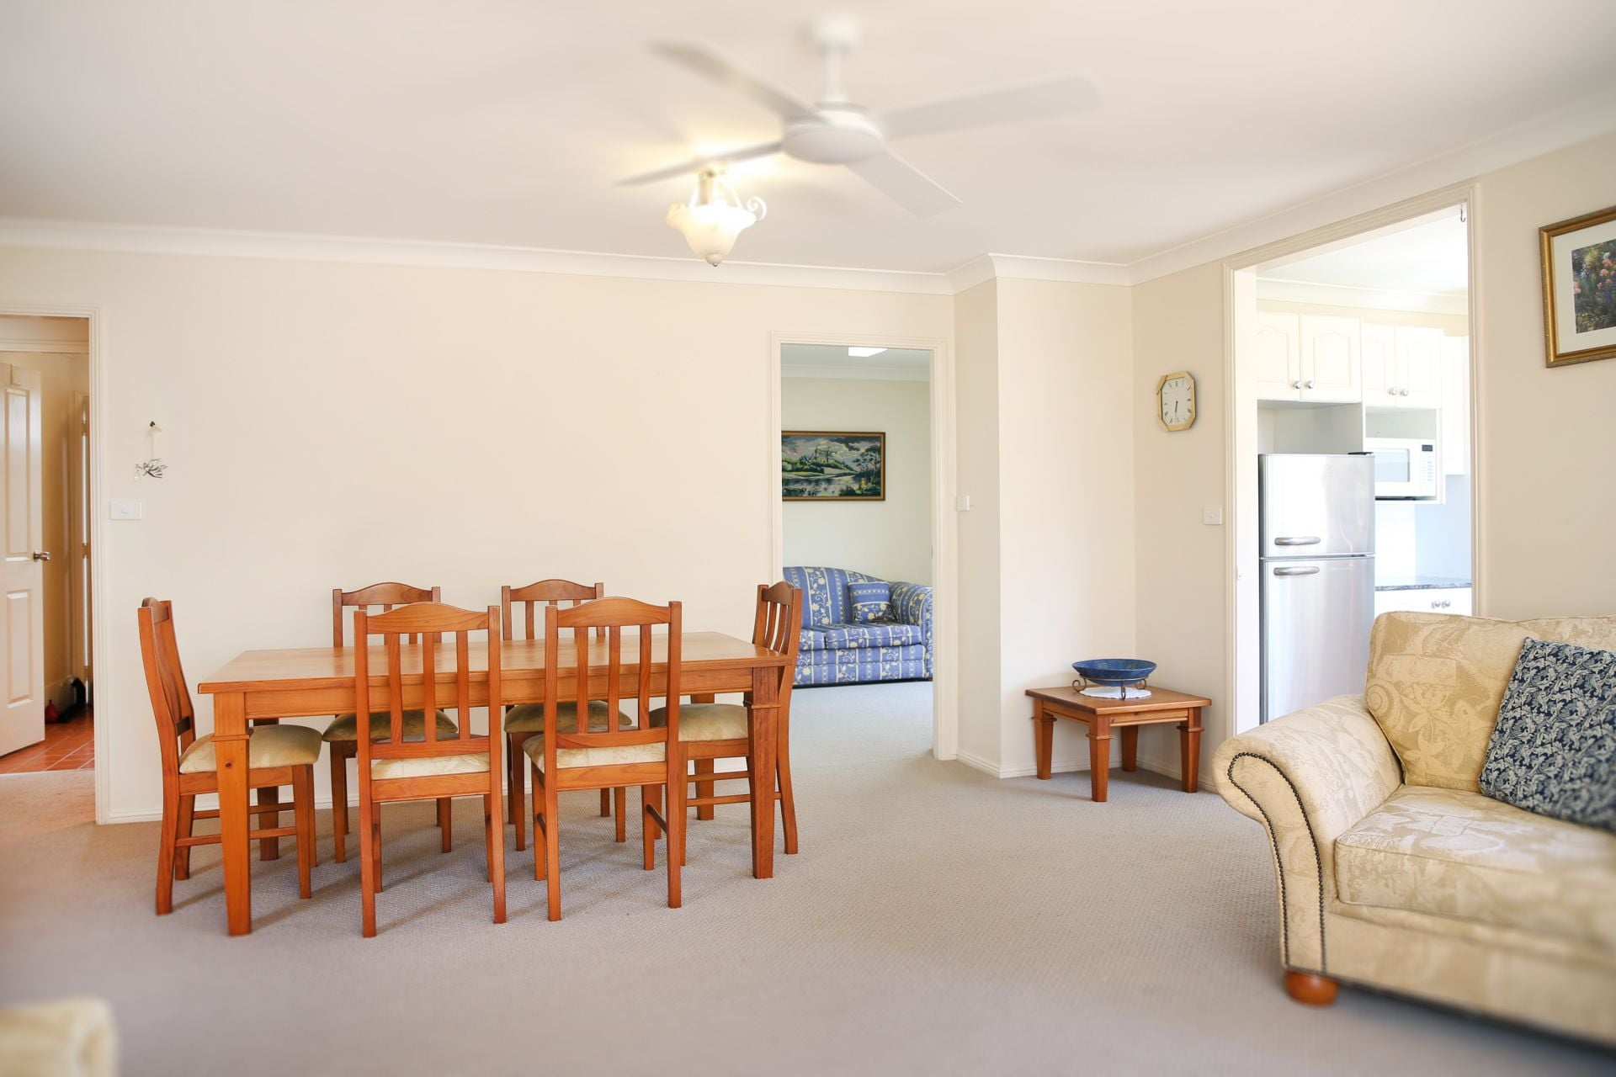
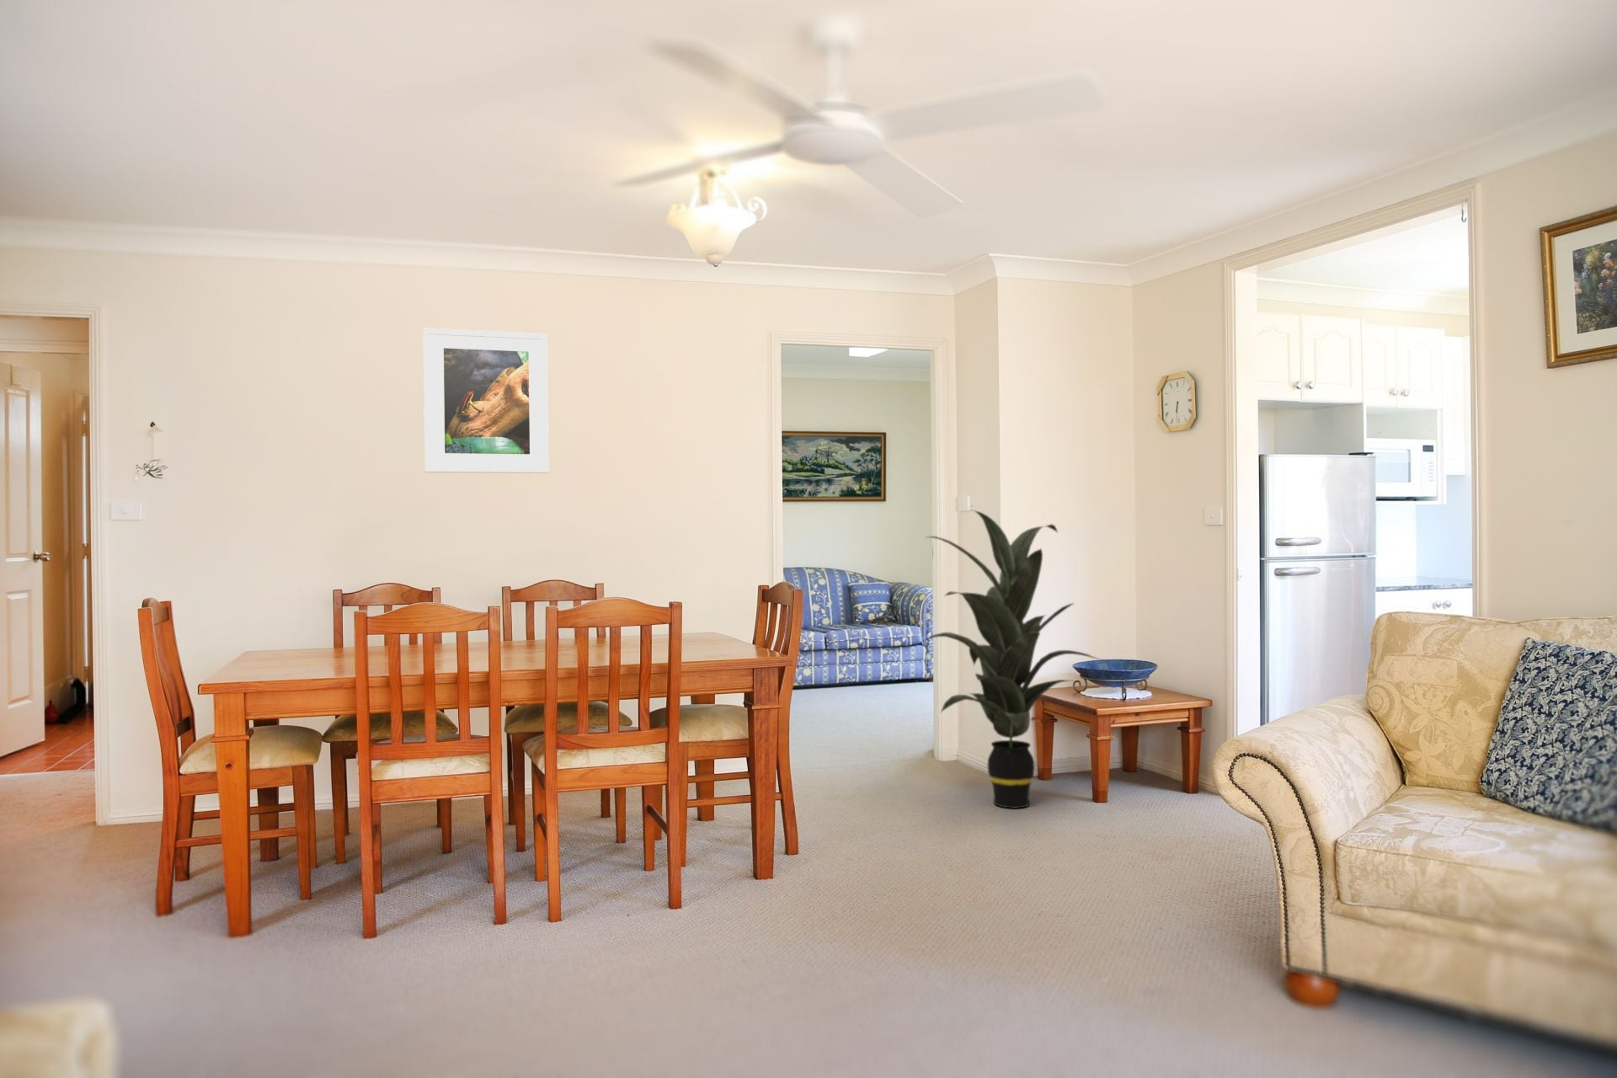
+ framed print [422,327,550,474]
+ indoor plant [919,509,1103,810]
